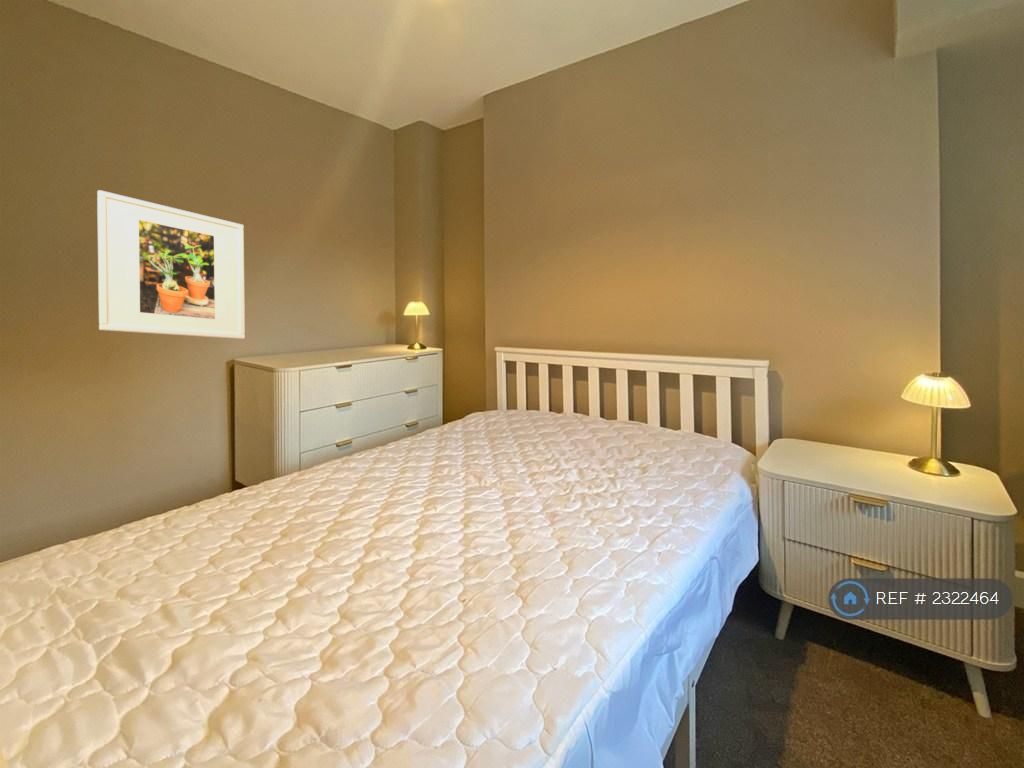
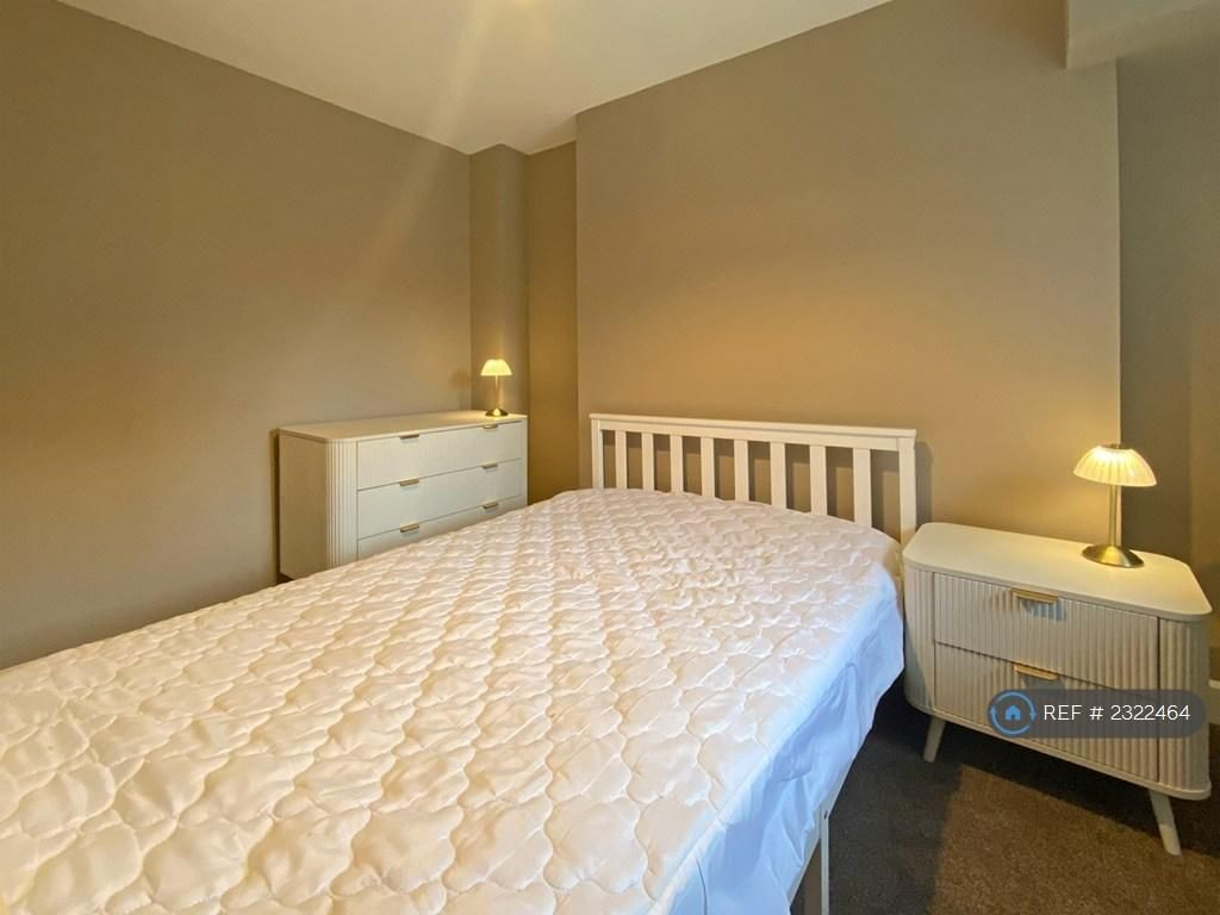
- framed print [96,189,246,340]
